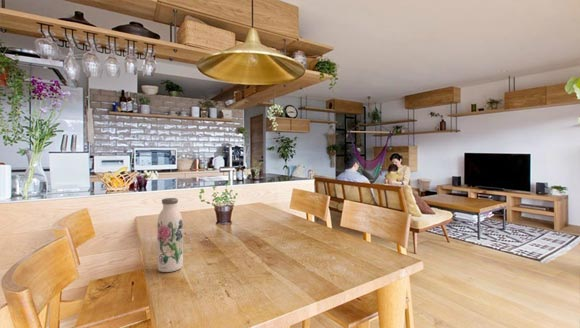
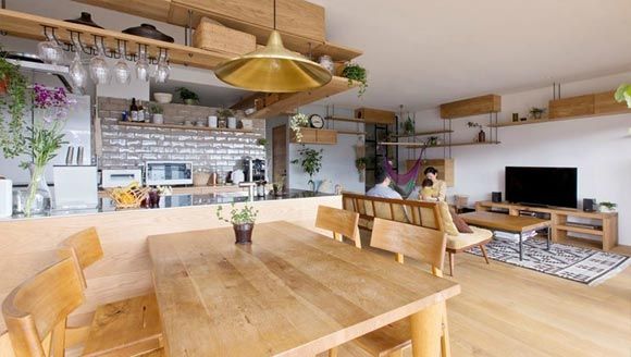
- water bottle [156,197,184,273]
